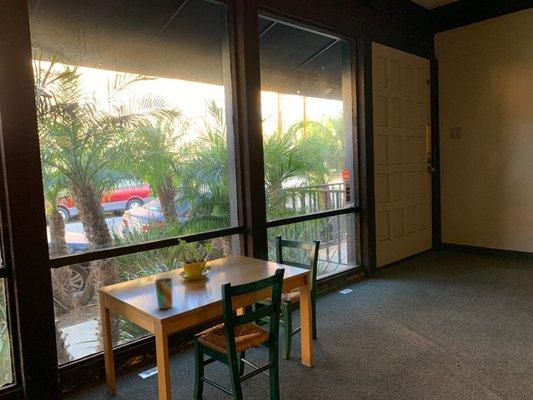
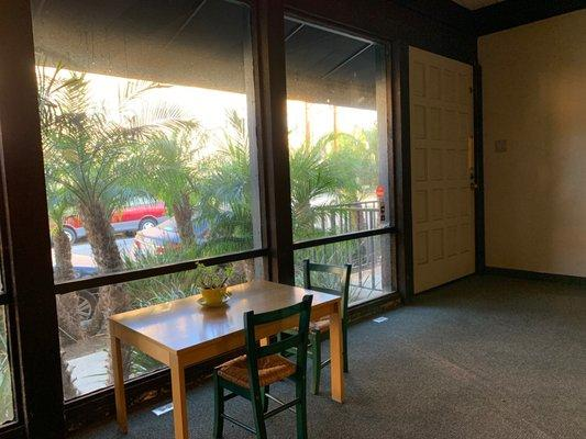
- cup [154,277,174,310]
